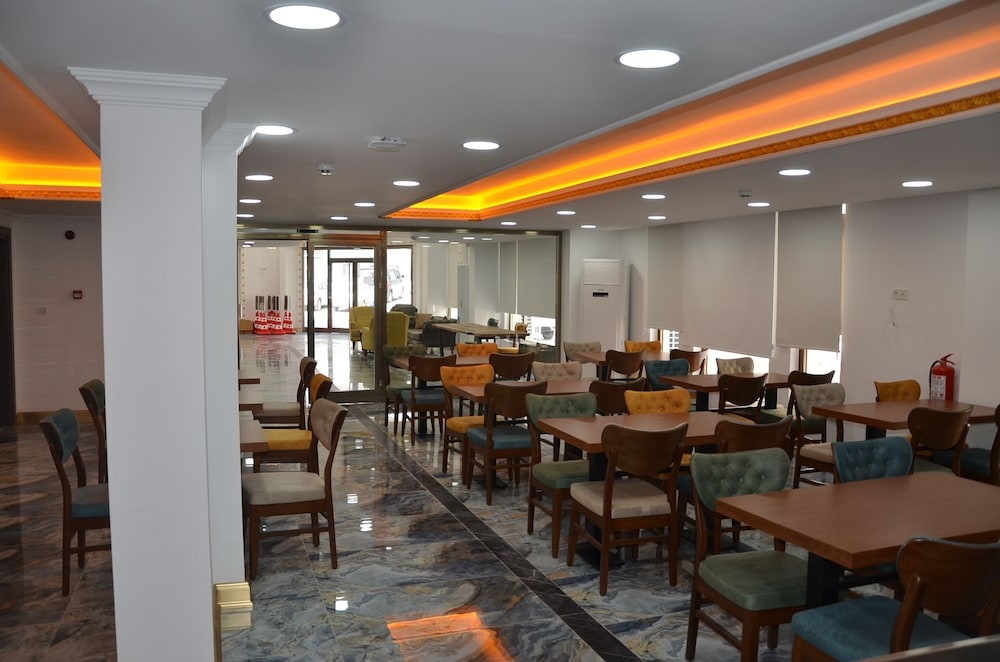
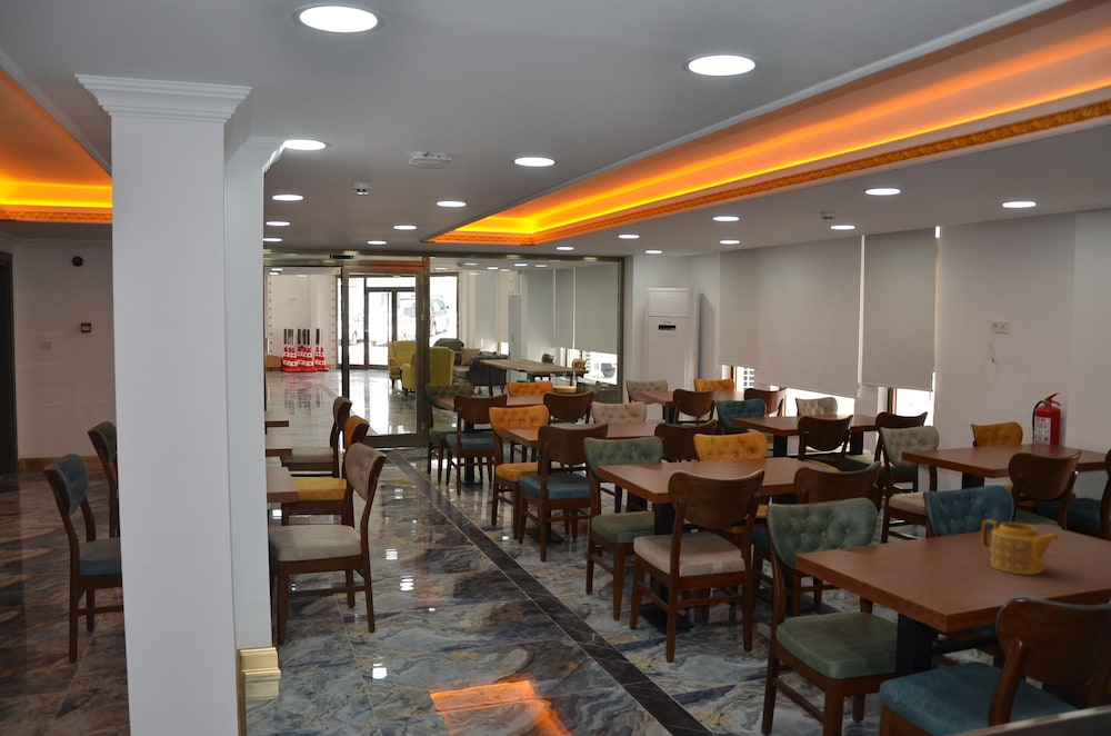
+ teapot [981,518,1060,576]
